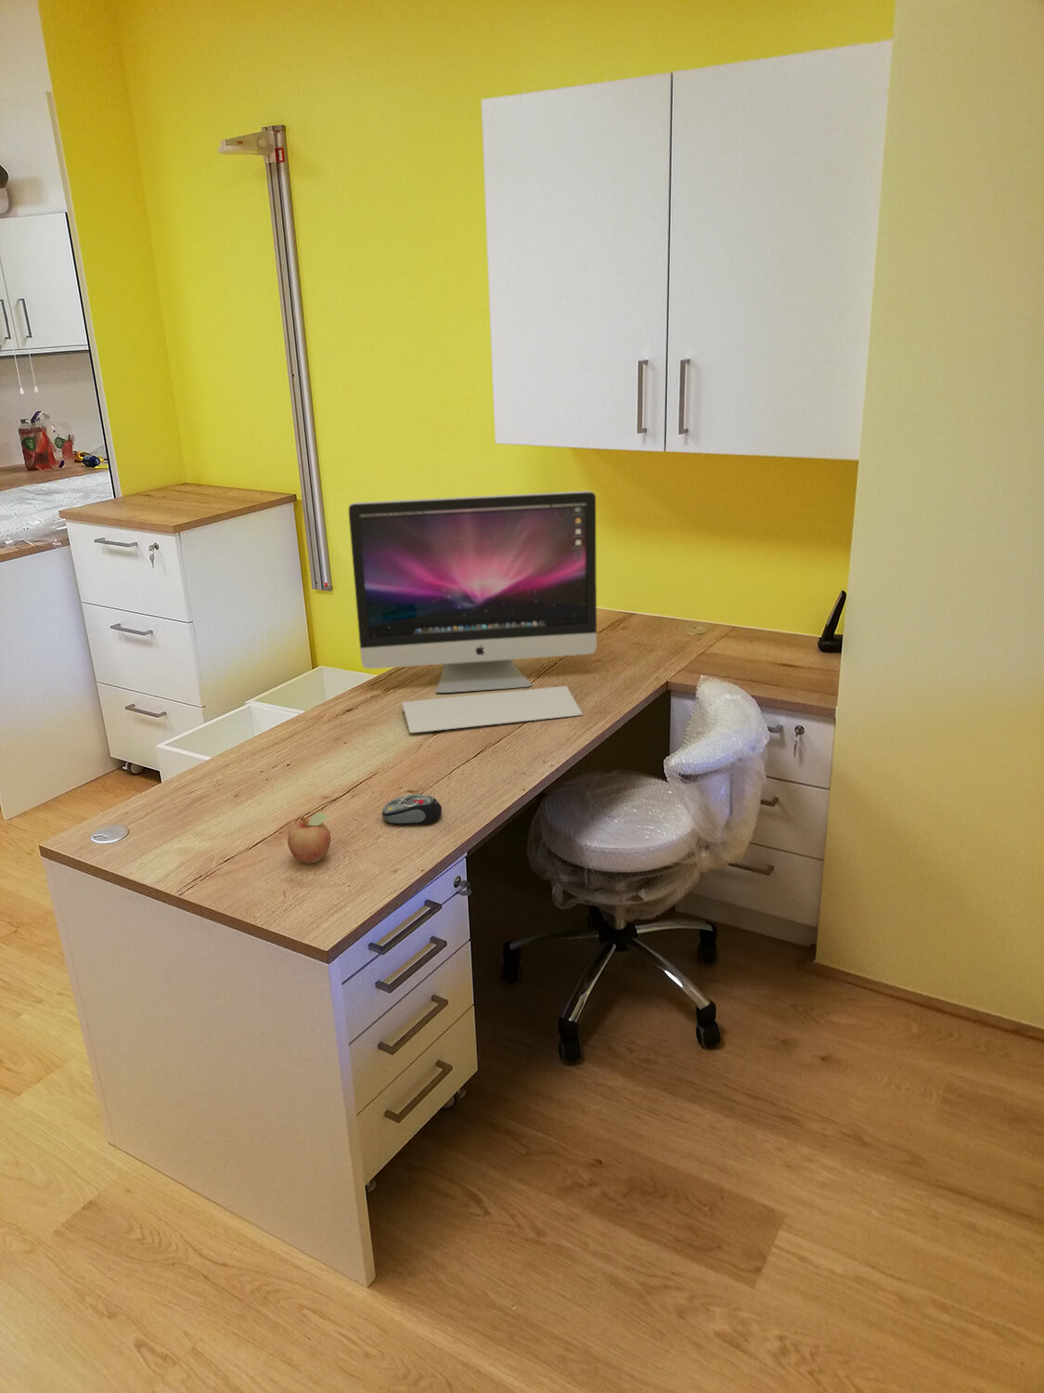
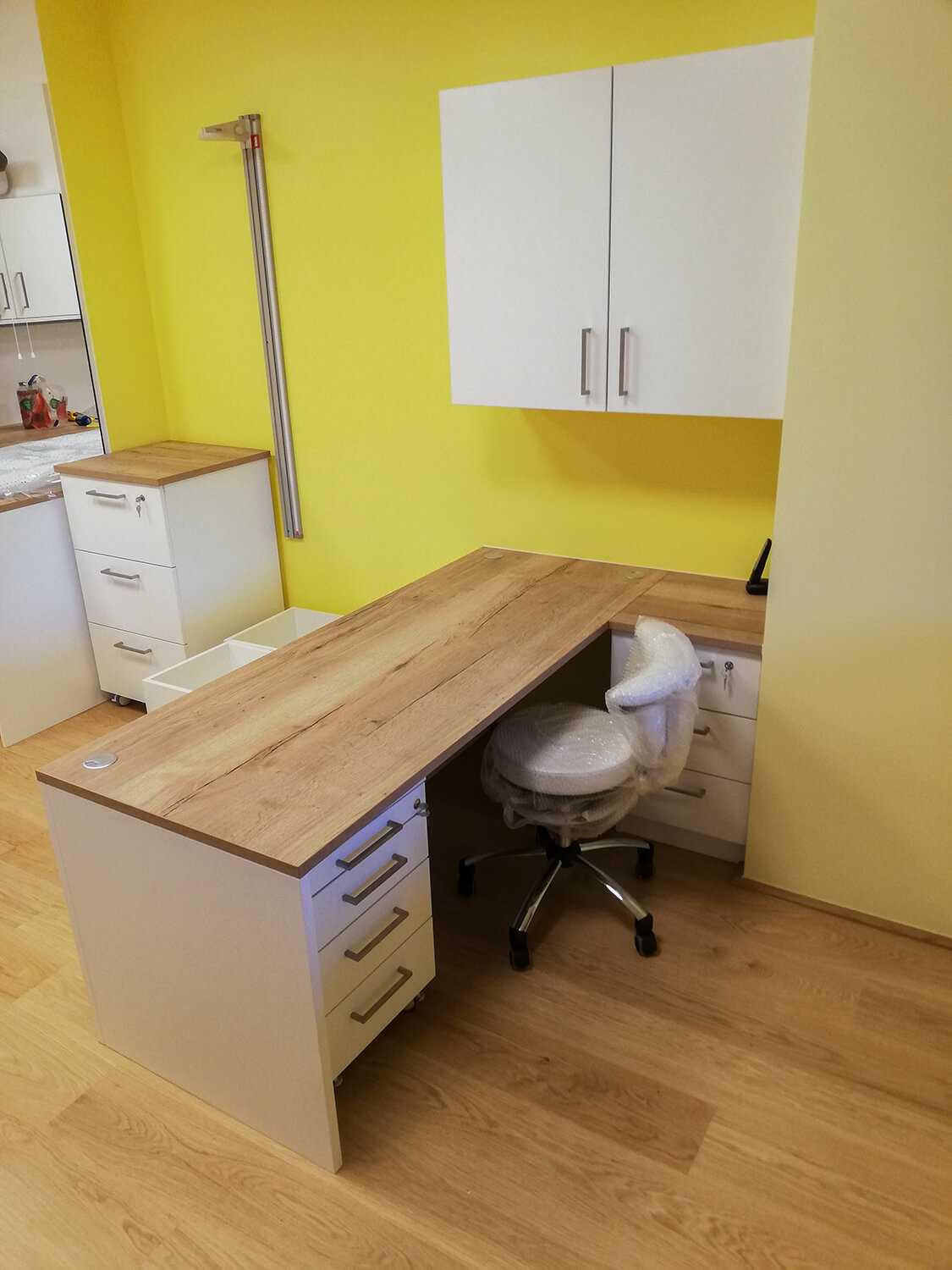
- fruit [286,812,332,864]
- all-in-one computer [348,489,598,734]
- computer mouse [382,794,443,826]
